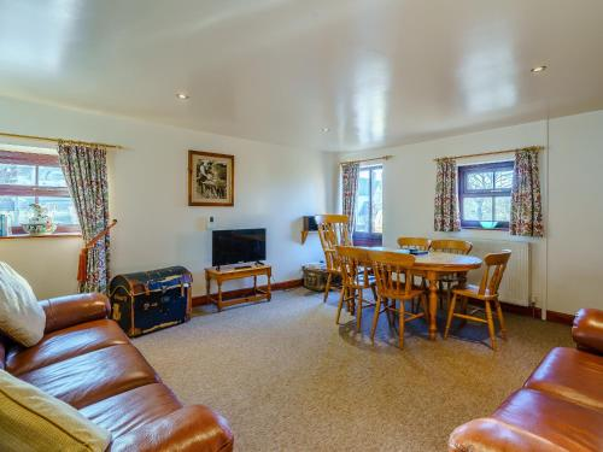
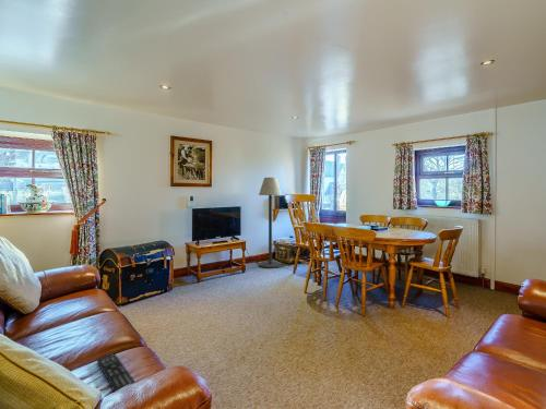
+ remote control [96,352,136,394]
+ floor lamp [258,177,283,269]
